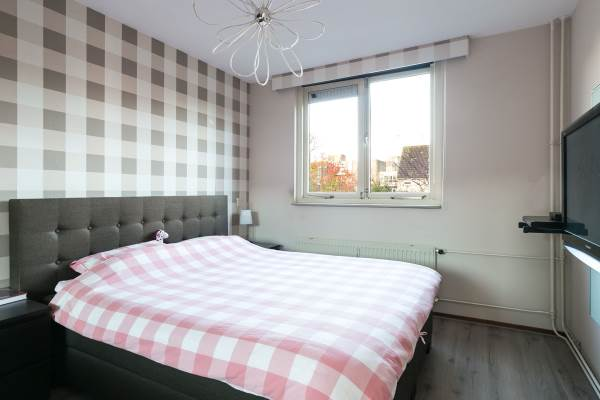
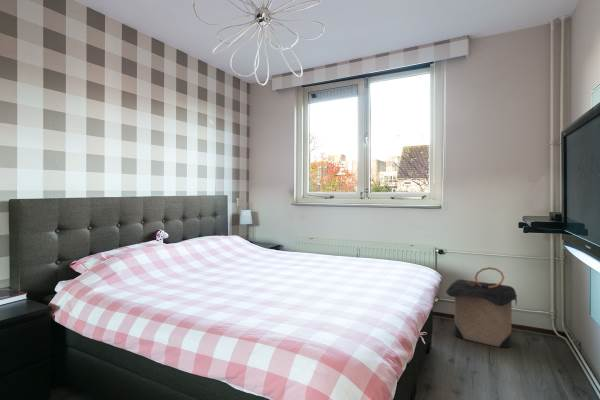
+ laundry hamper [445,266,518,349]
